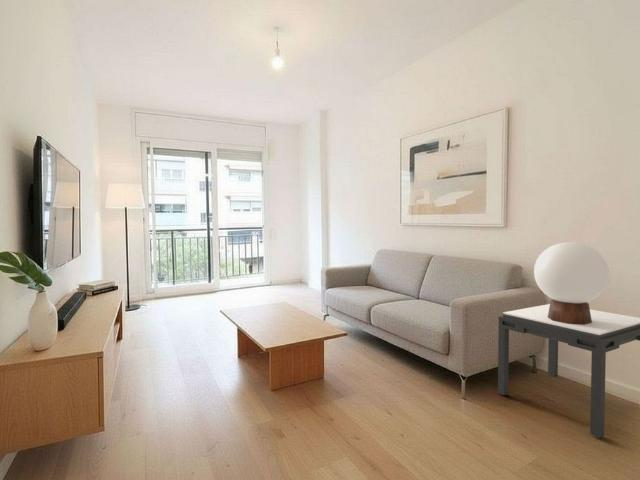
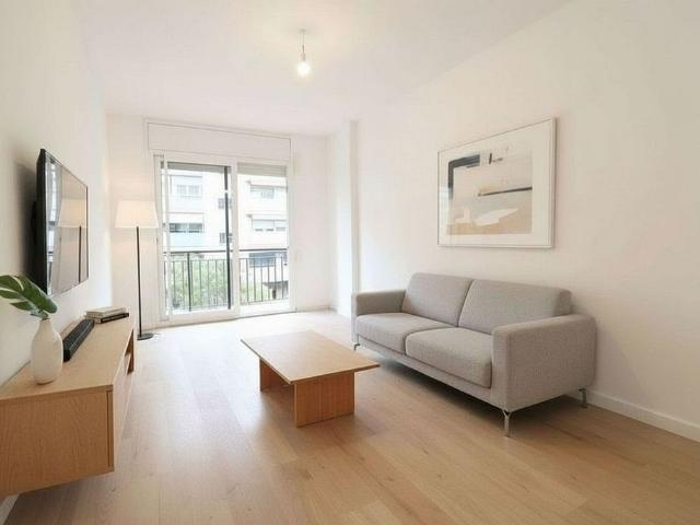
- table lamp [533,241,610,325]
- side table [497,303,640,439]
